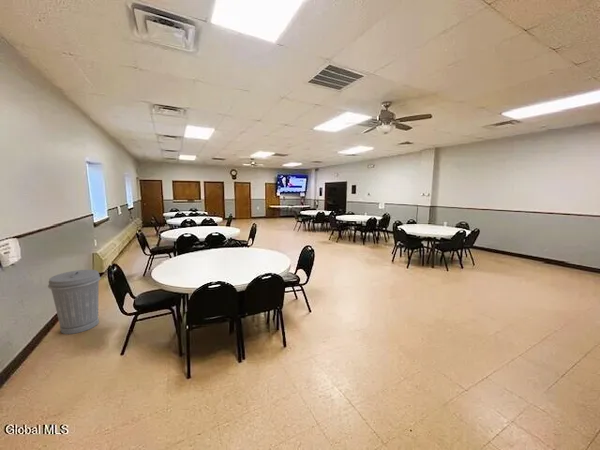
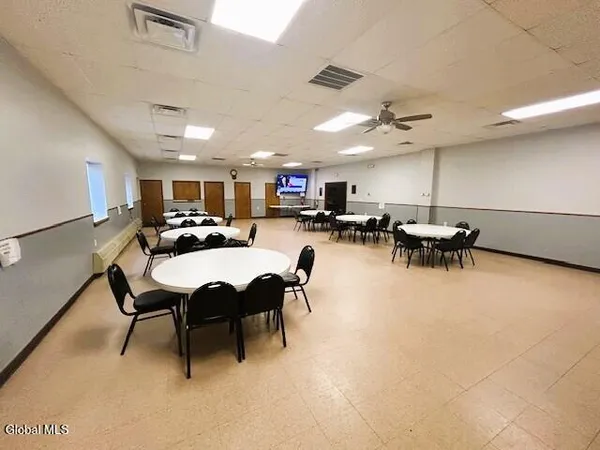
- trash can [47,269,102,335]
